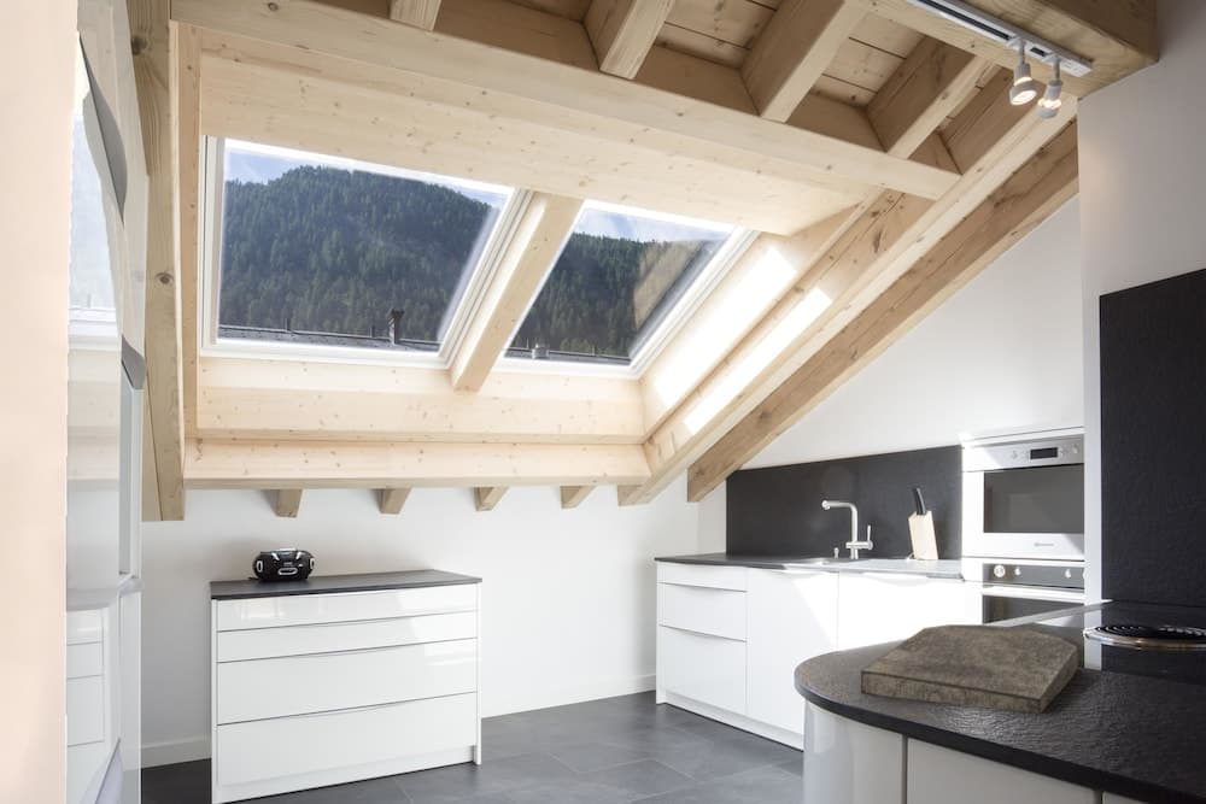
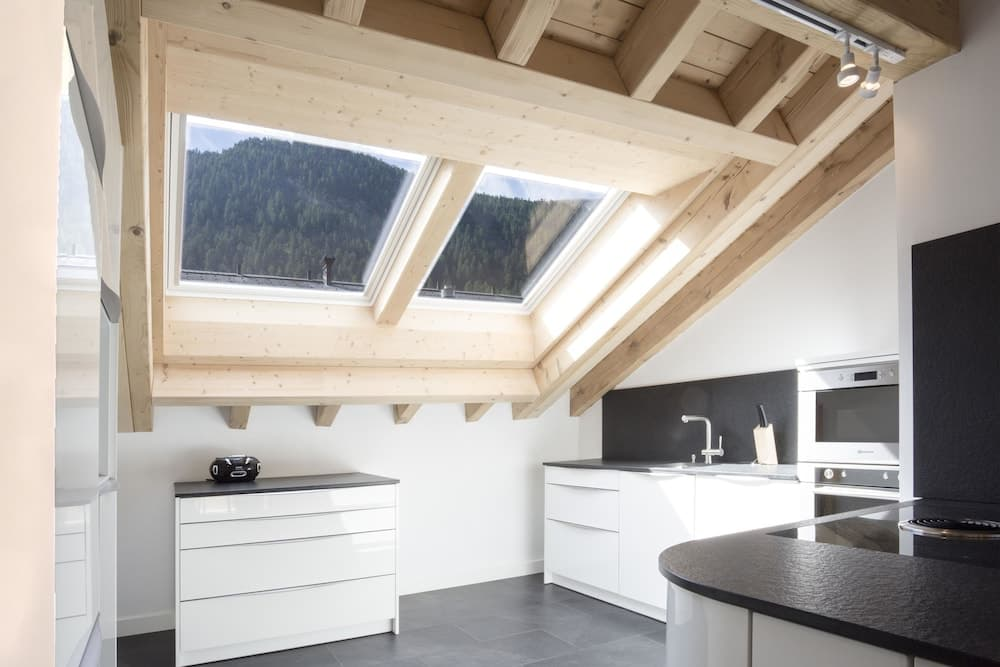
- cutting board [860,623,1079,715]
